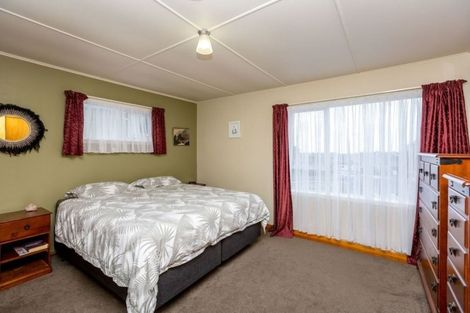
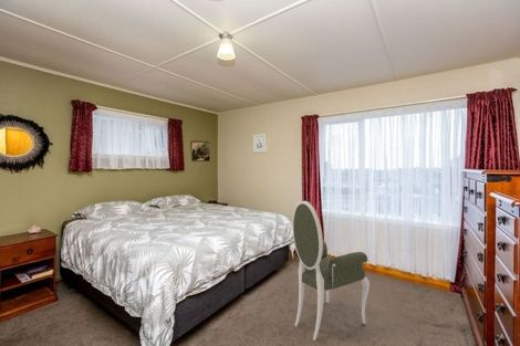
+ armchair [291,200,371,342]
